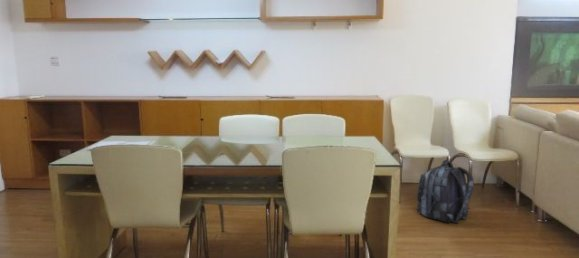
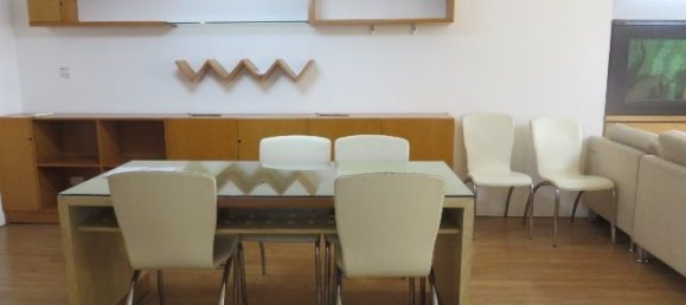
- backpack [416,157,475,224]
